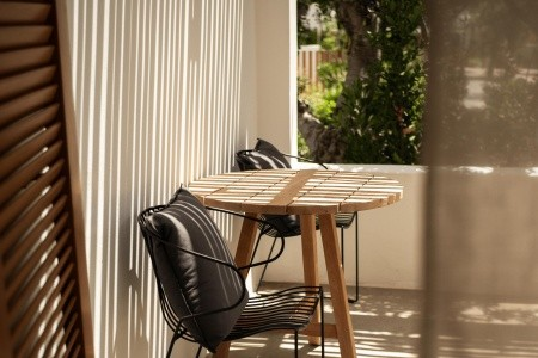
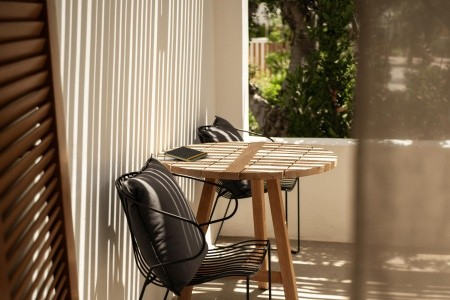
+ notepad [163,145,209,163]
